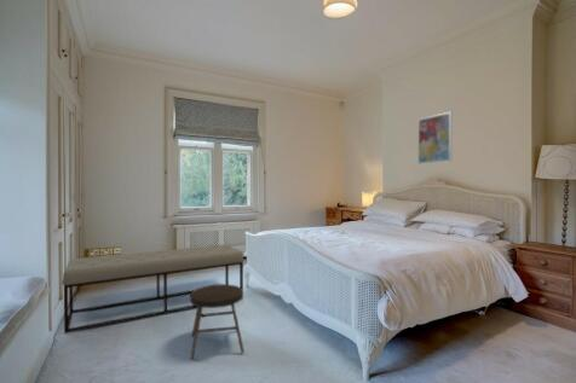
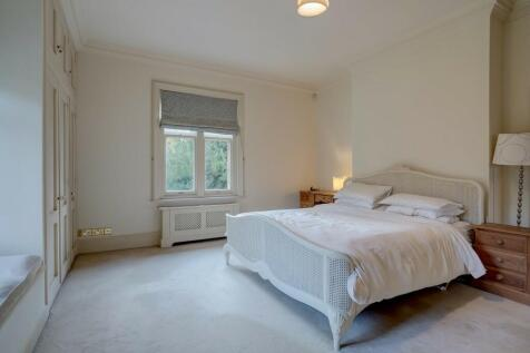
- wall art [417,111,453,166]
- bench [61,243,244,335]
- stool [189,283,246,360]
